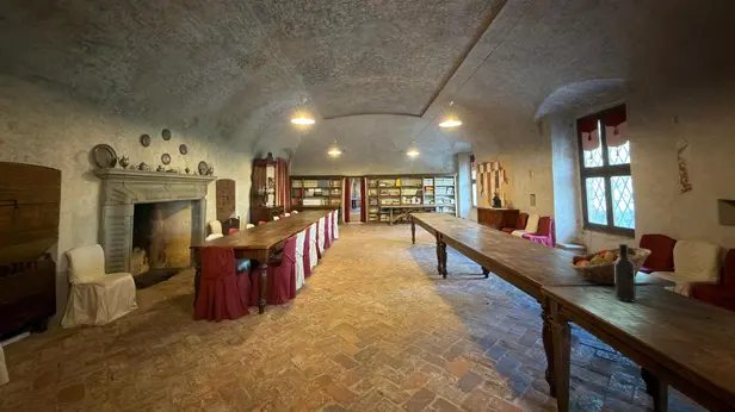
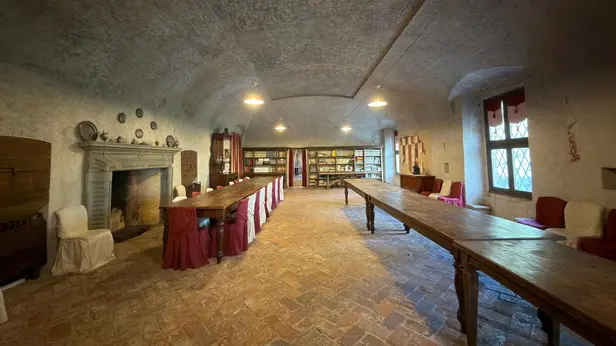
- fruit basket [568,245,653,286]
- wine bottle [613,243,637,302]
